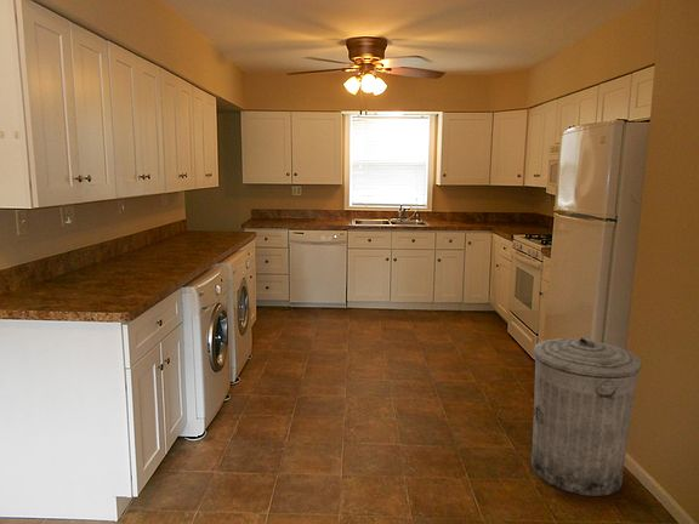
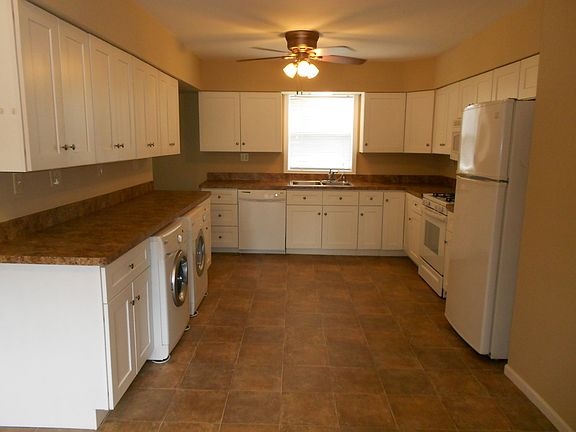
- trash can [530,336,643,497]
